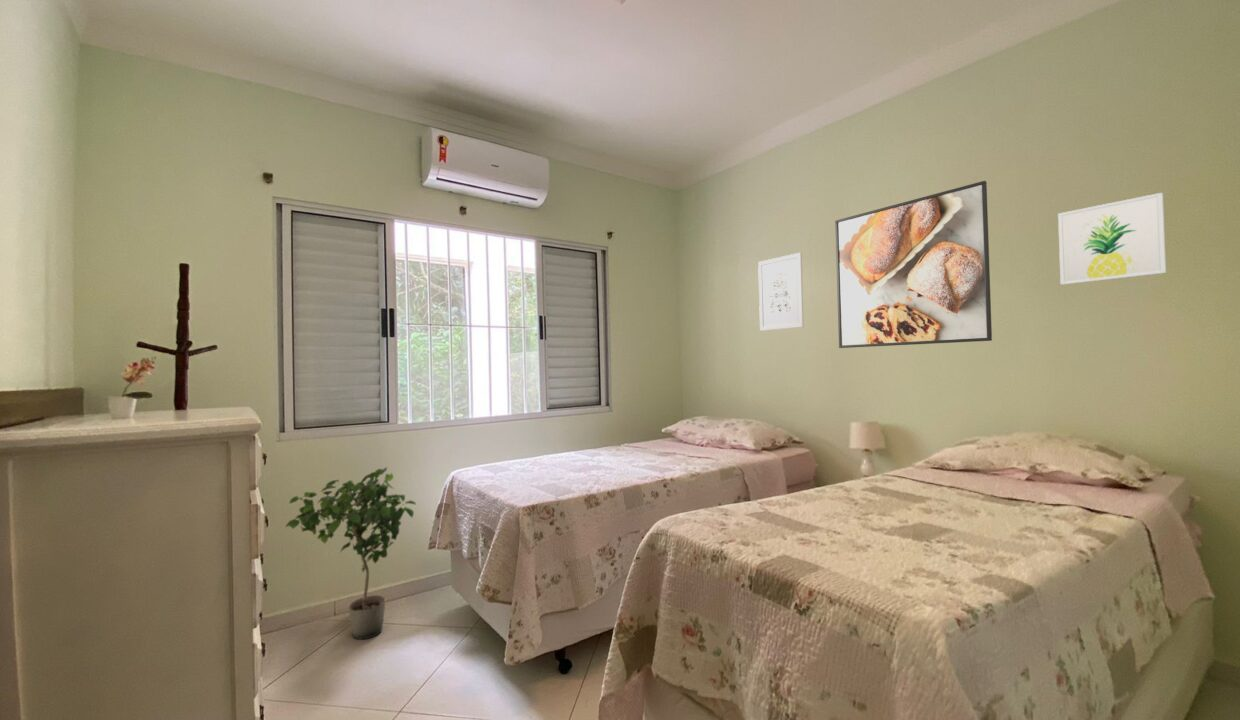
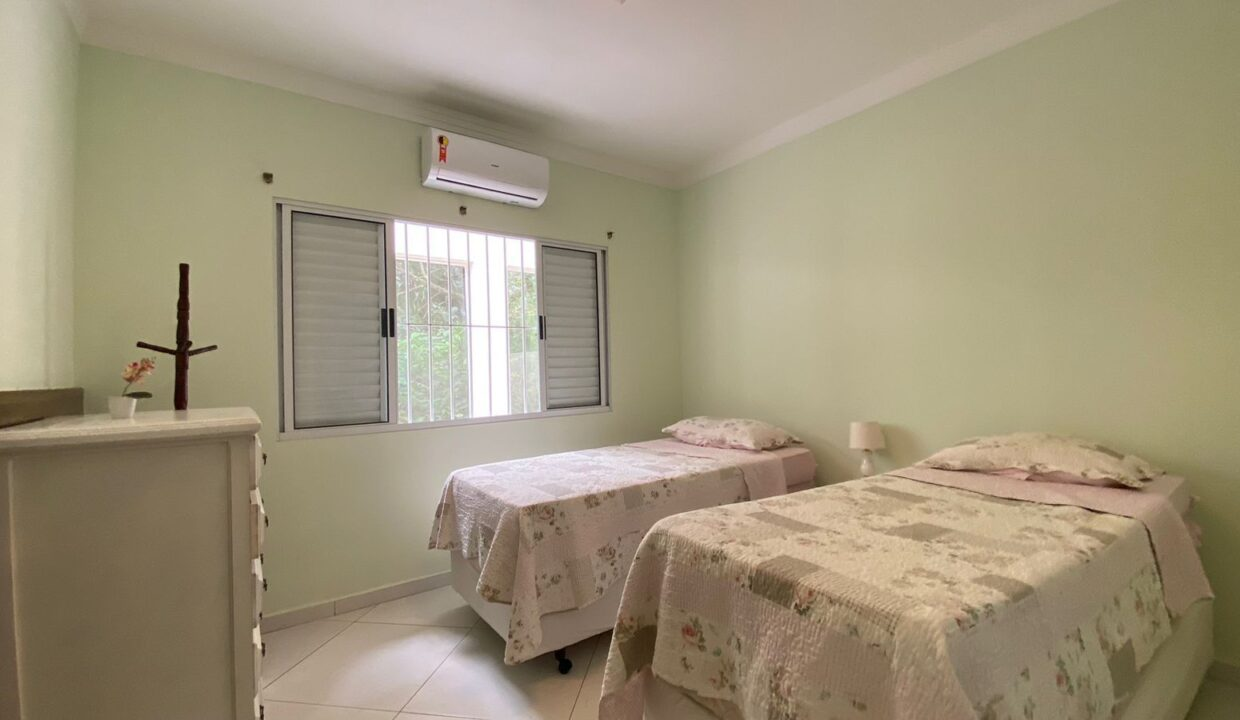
- potted plant [285,466,417,640]
- wall art [757,252,805,332]
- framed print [834,180,993,349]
- wall art [1057,192,1167,286]
